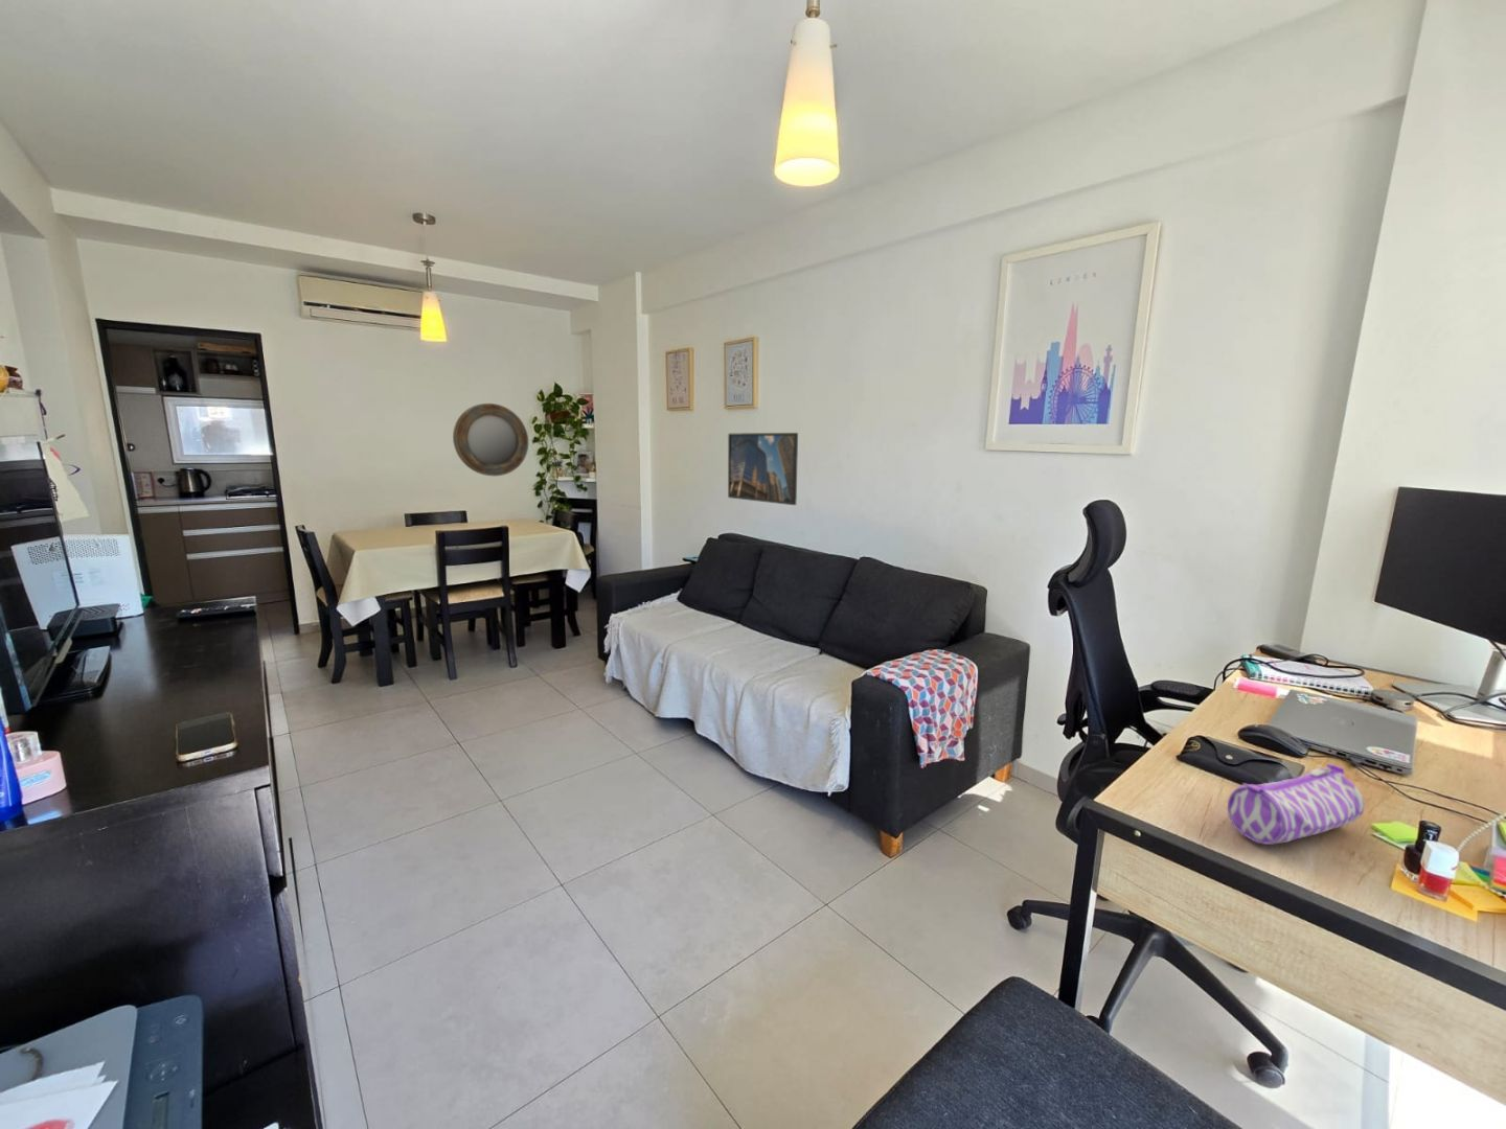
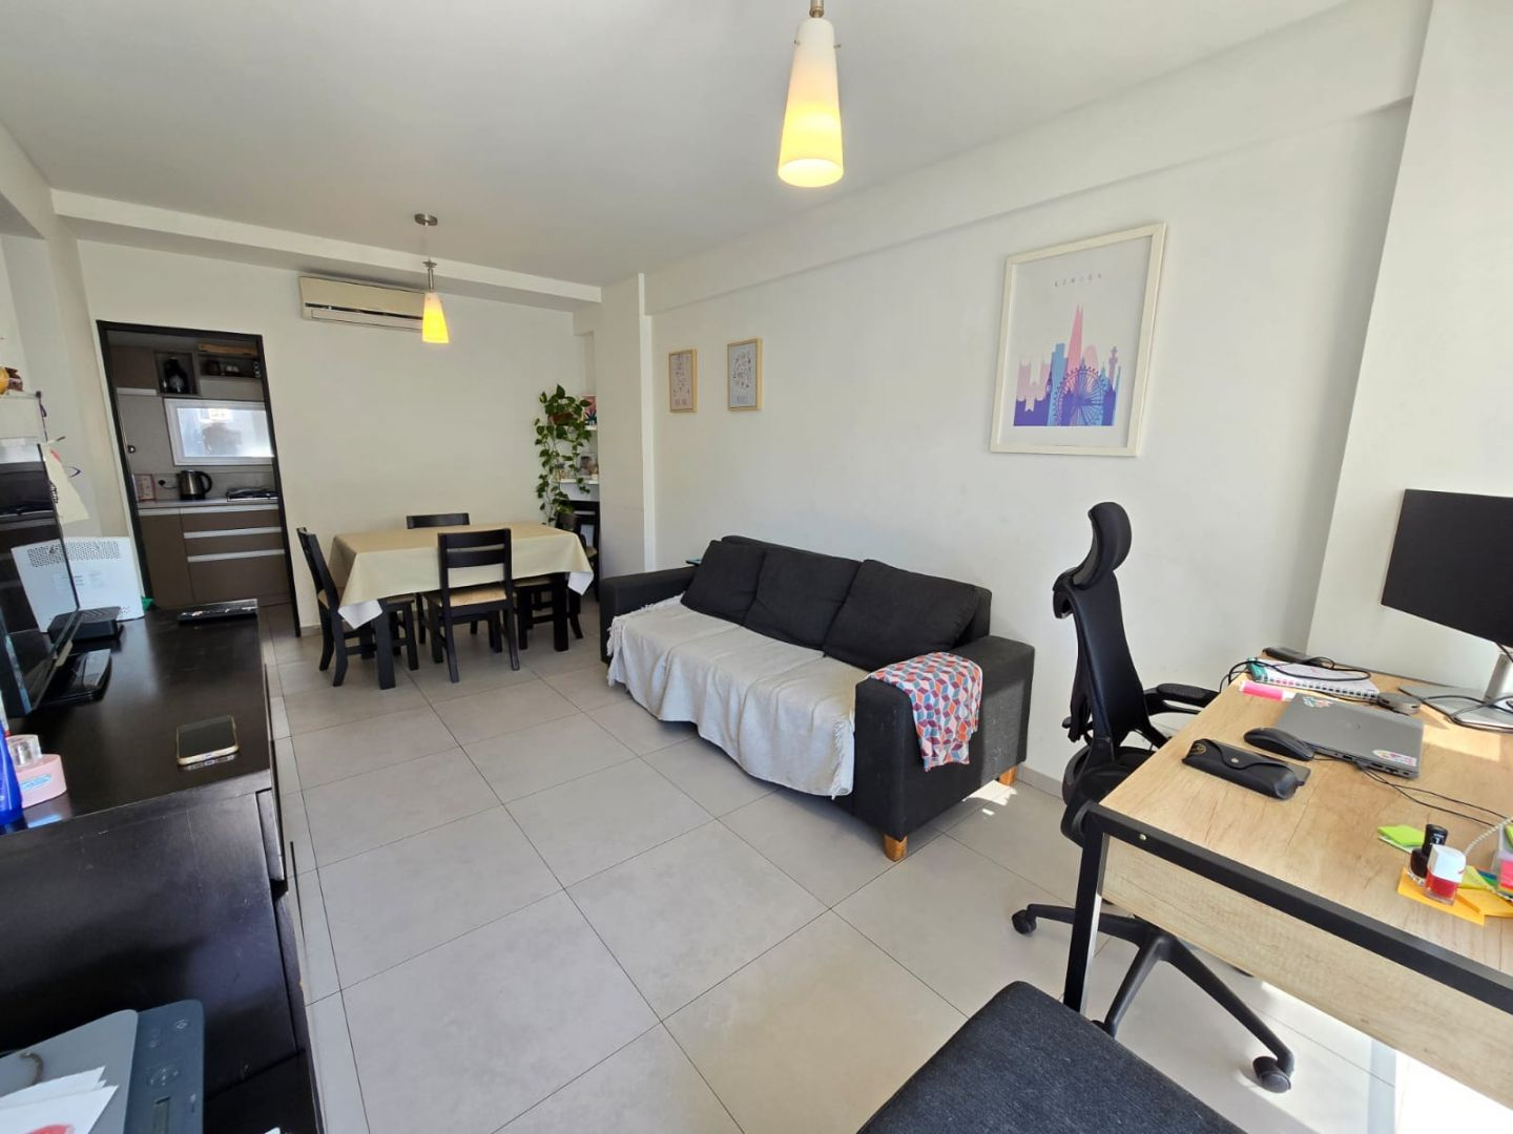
- home mirror [452,402,529,477]
- pencil case [1227,763,1365,846]
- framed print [727,432,799,506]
